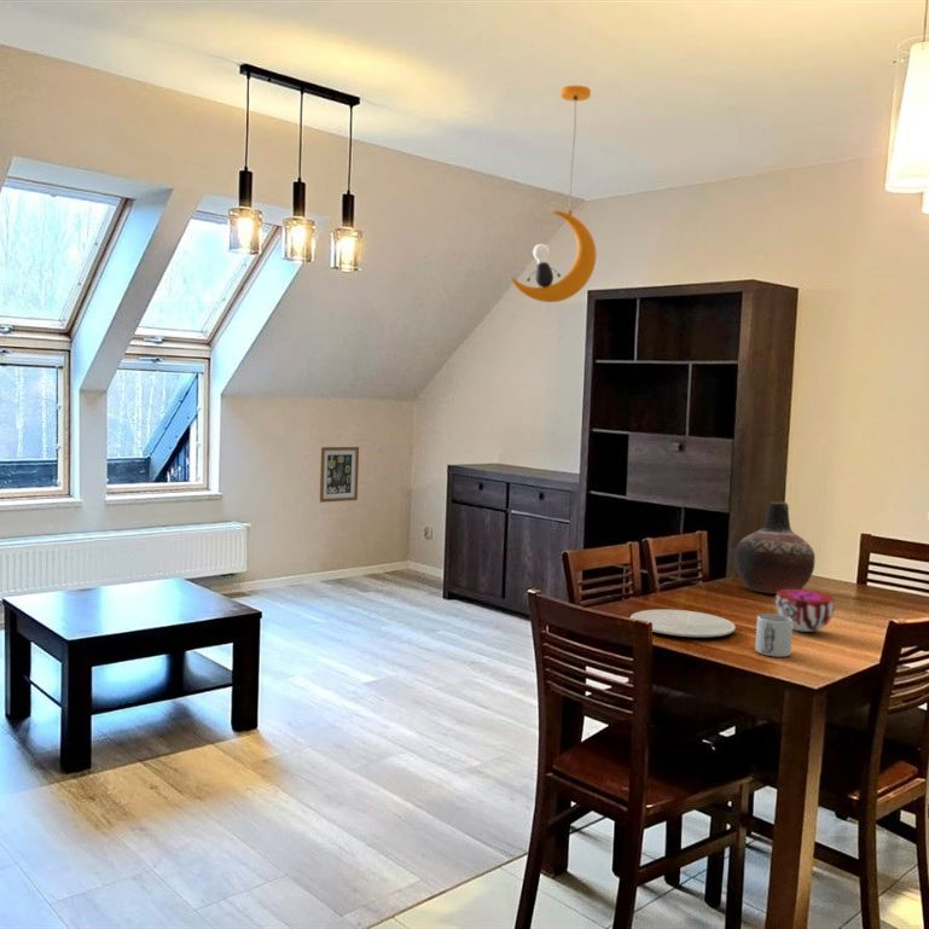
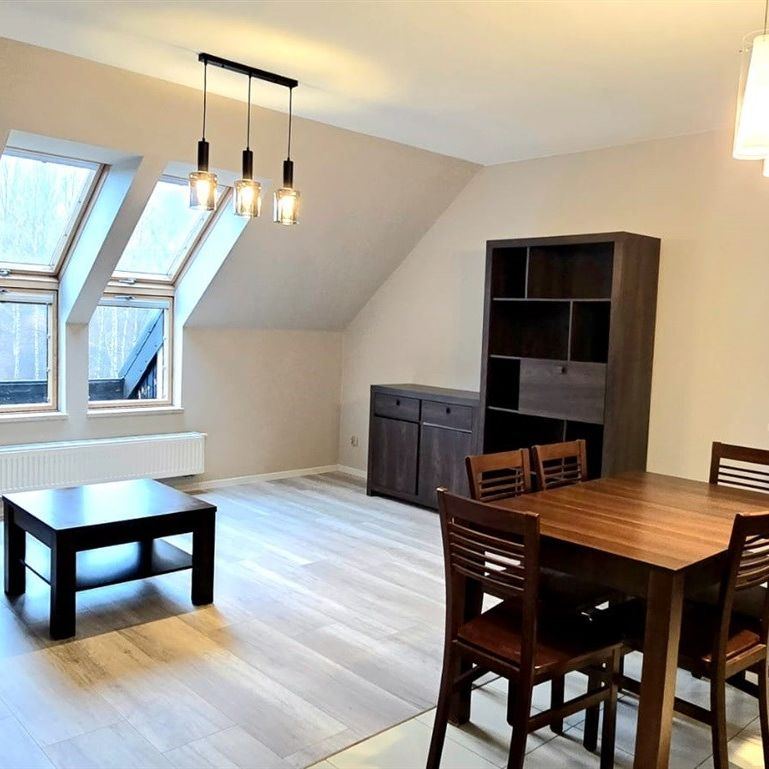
- vase [733,500,817,594]
- pendant lamp [509,85,597,303]
- plate [629,609,737,638]
- mug [754,612,794,658]
- decorative bowl [774,590,836,633]
- wall art [319,446,360,504]
